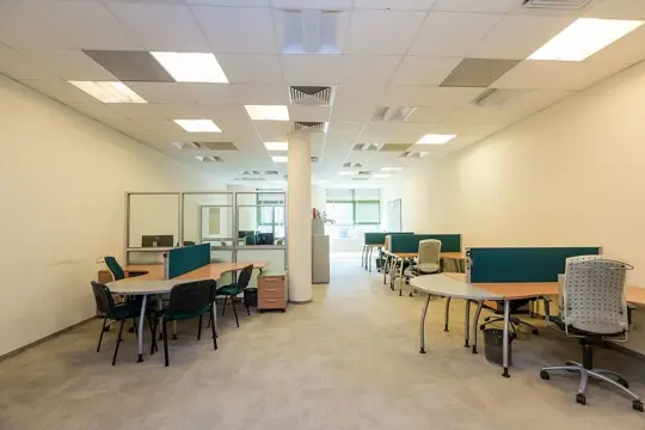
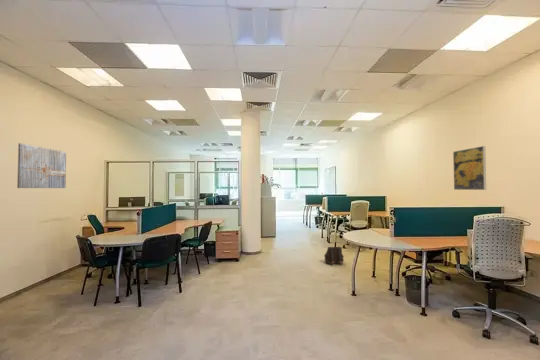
+ satchel [323,246,345,266]
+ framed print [452,145,487,191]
+ wall art [16,142,67,189]
